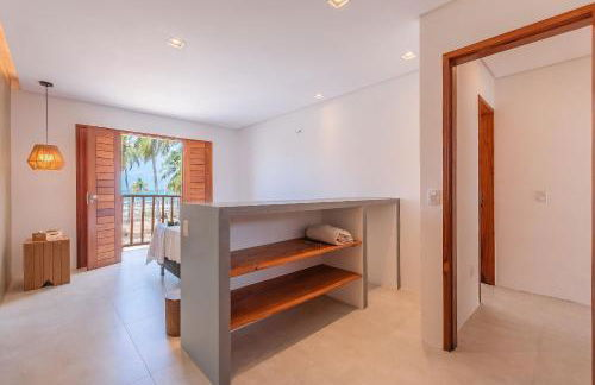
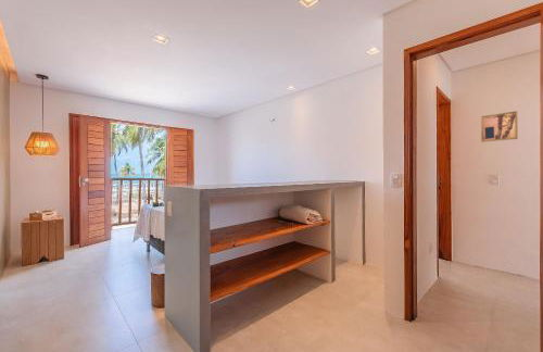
+ wall art [480,110,519,143]
